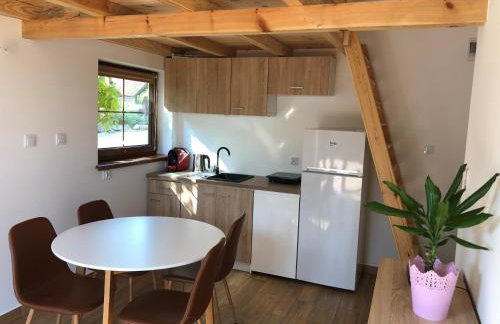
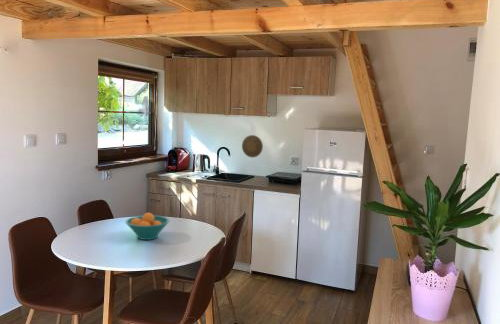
+ fruit bowl [124,212,171,241]
+ decorative plate [241,134,264,158]
